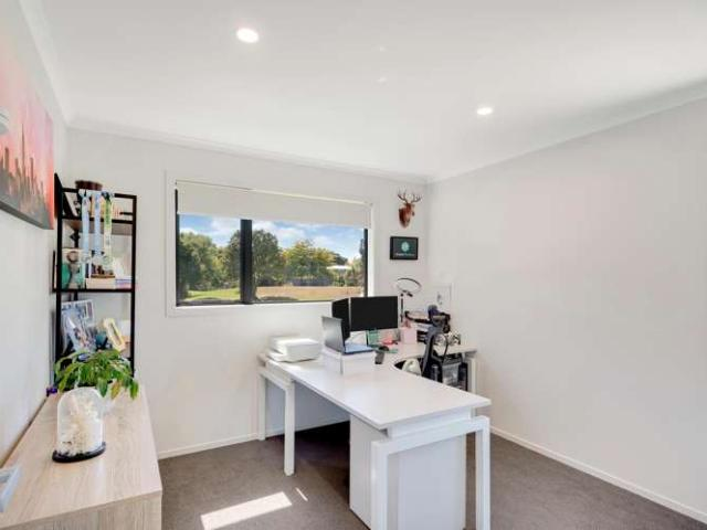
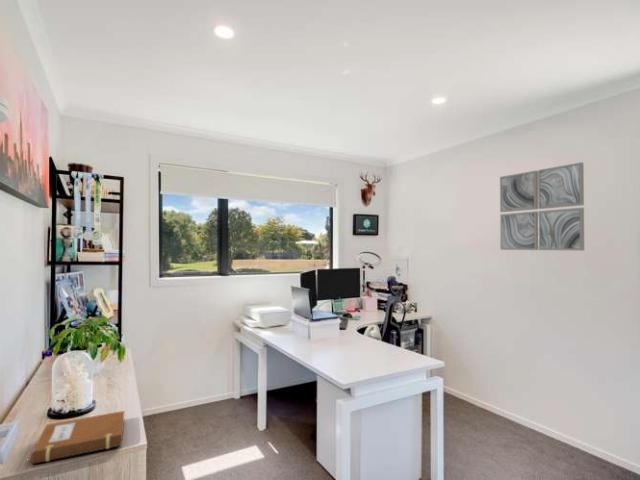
+ wall art [499,161,585,252]
+ notebook [28,410,125,465]
